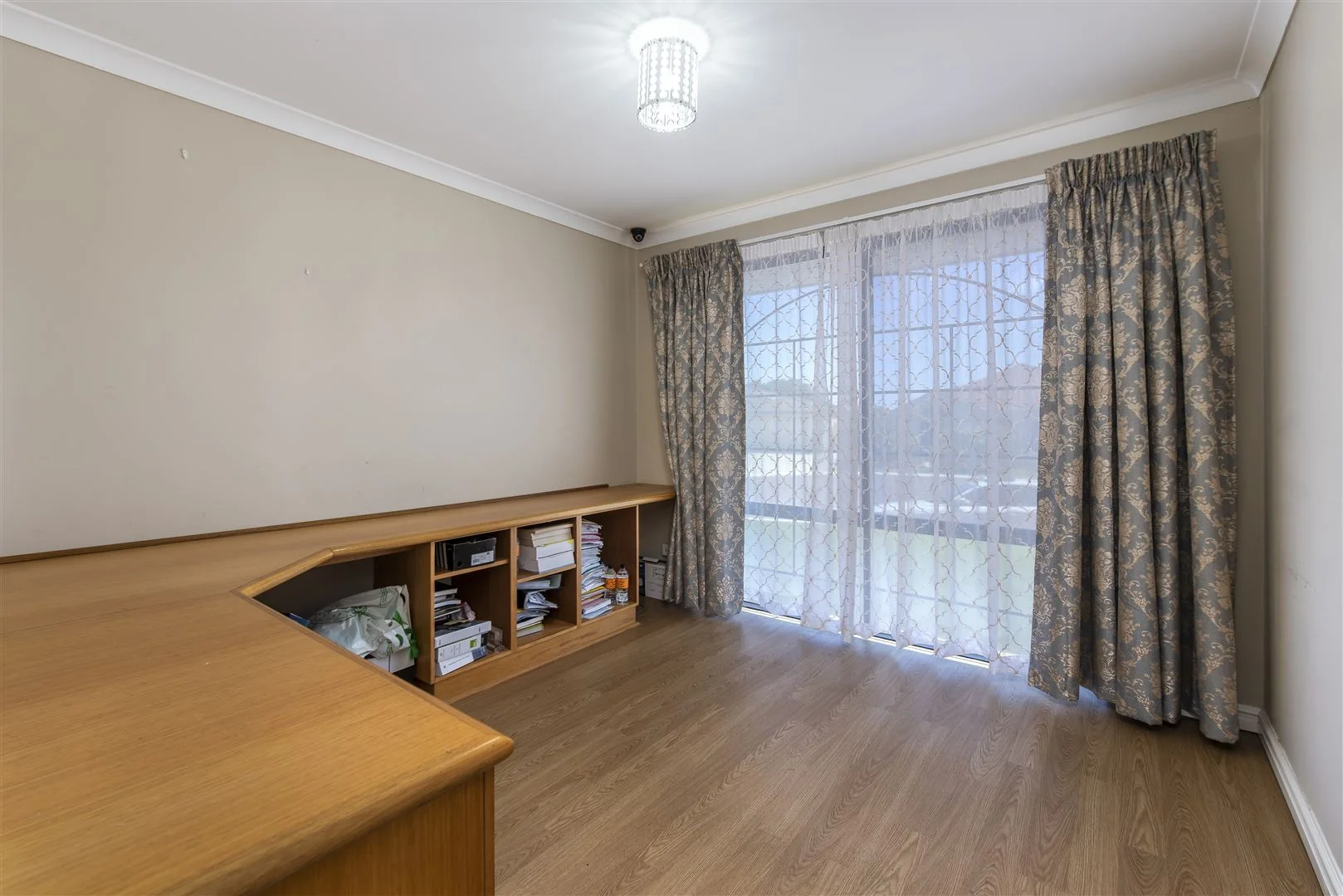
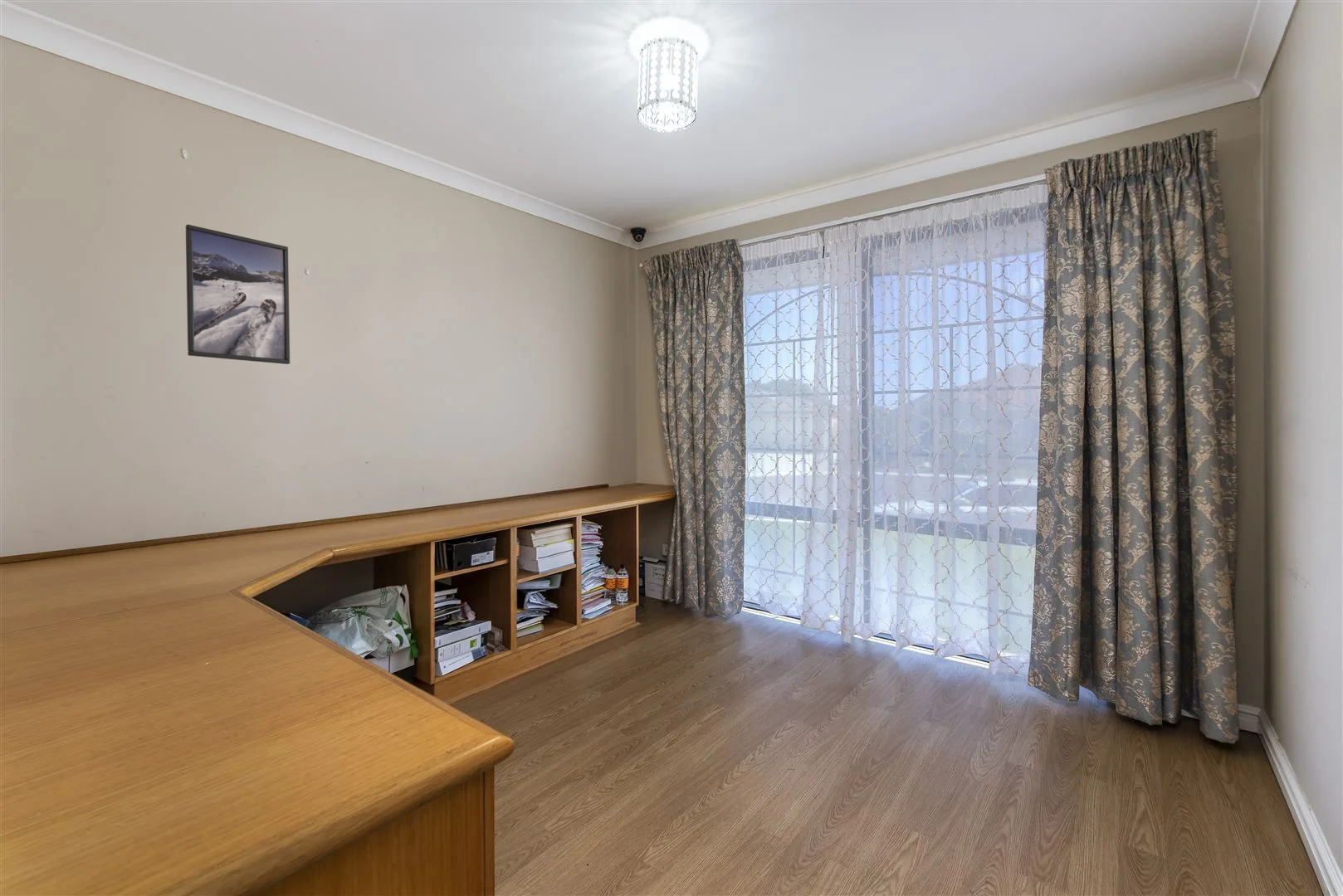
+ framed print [185,224,291,365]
